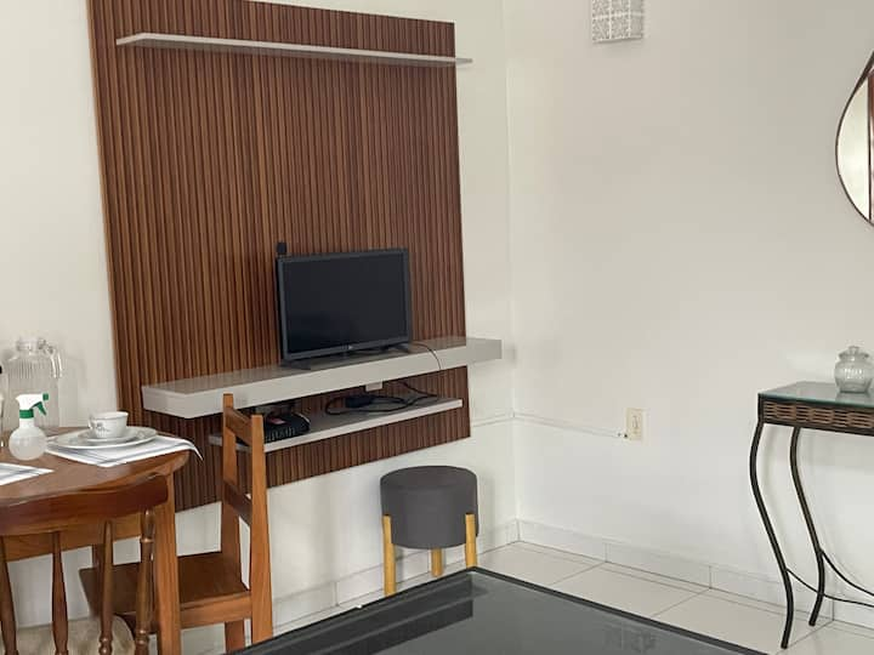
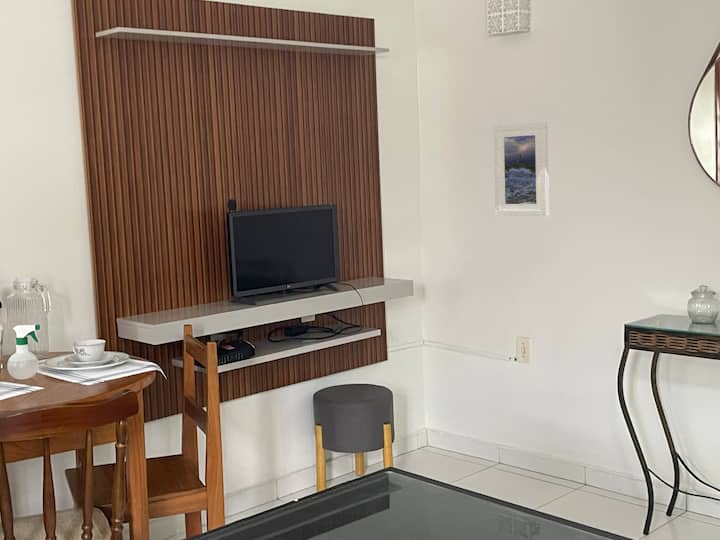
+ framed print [493,121,550,217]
